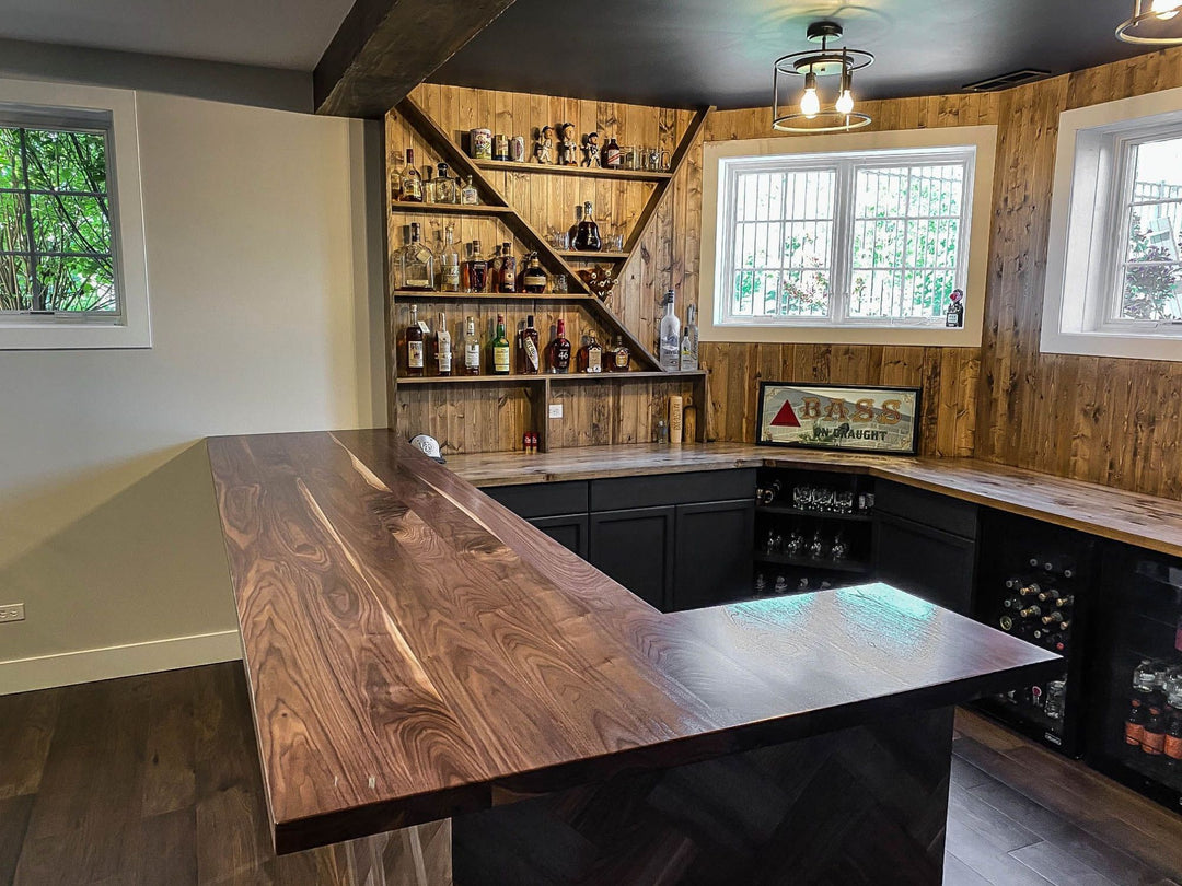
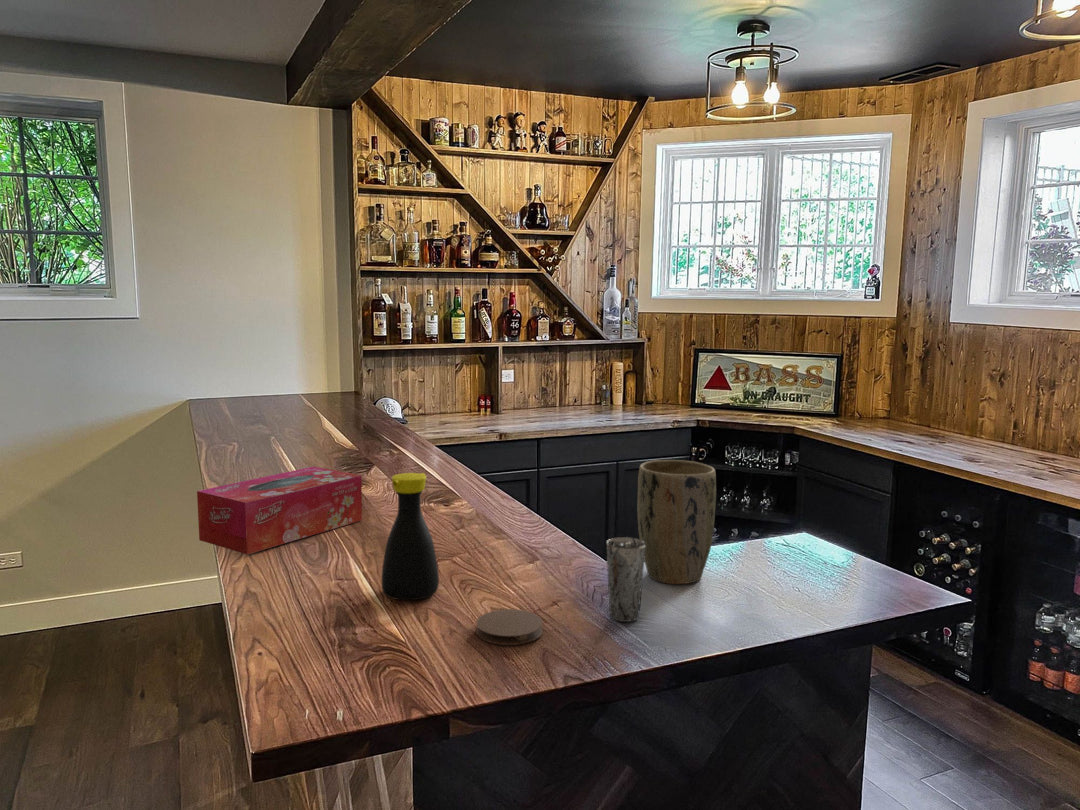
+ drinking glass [605,536,646,623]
+ tissue box [196,466,363,555]
+ coaster [475,608,544,646]
+ plant pot [636,459,717,585]
+ bottle [381,472,440,601]
